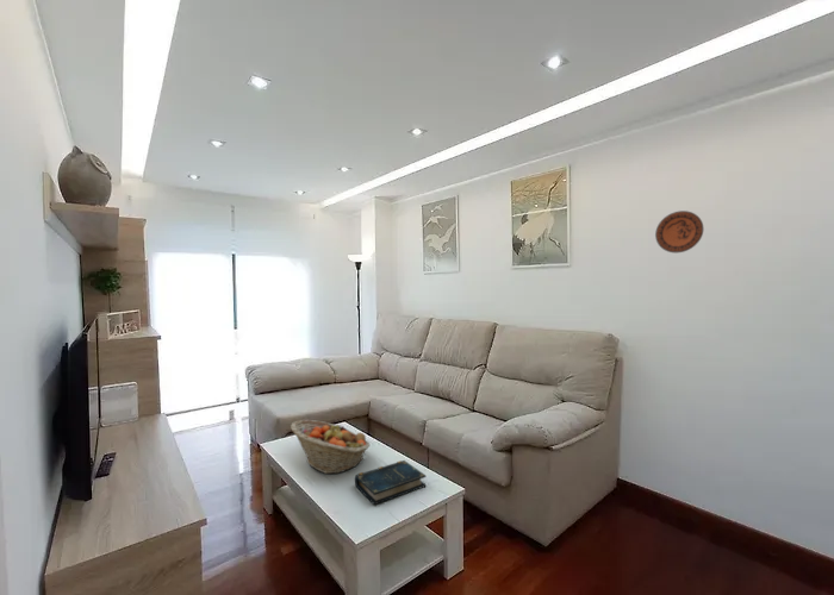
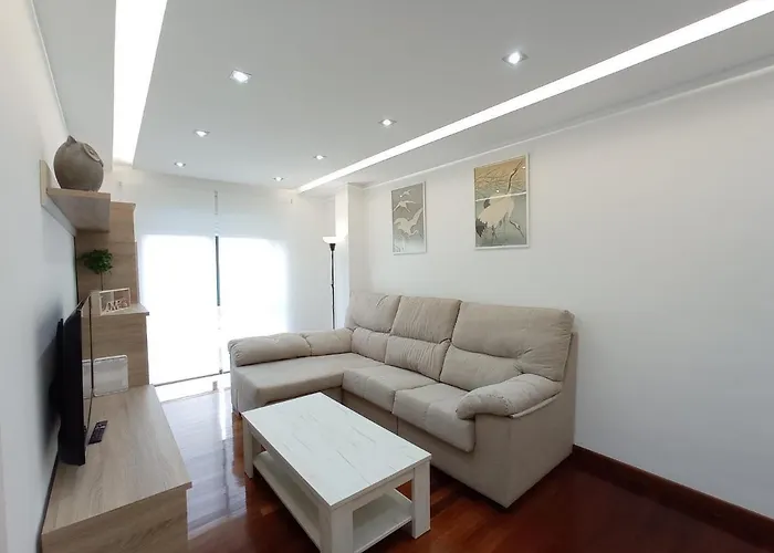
- decorative plate [654,209,704,253]
- fruit basket [290,419,372,475]
- book [354,459,428,506]
